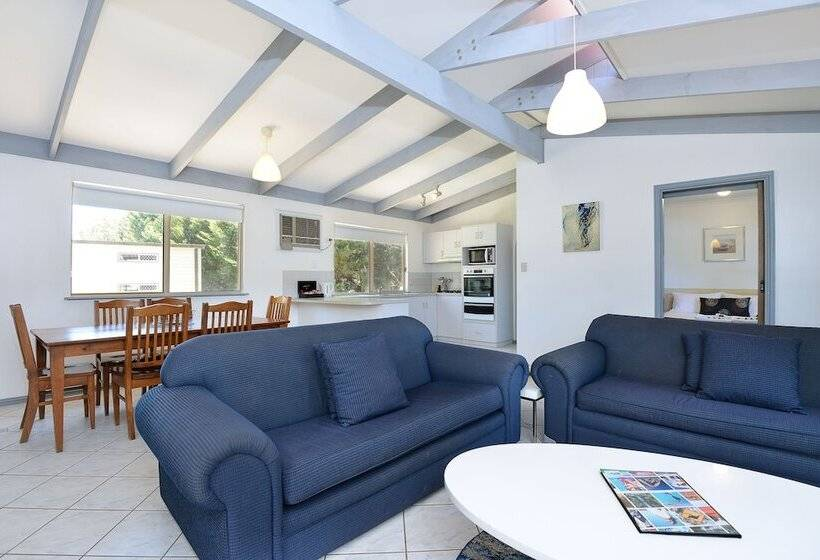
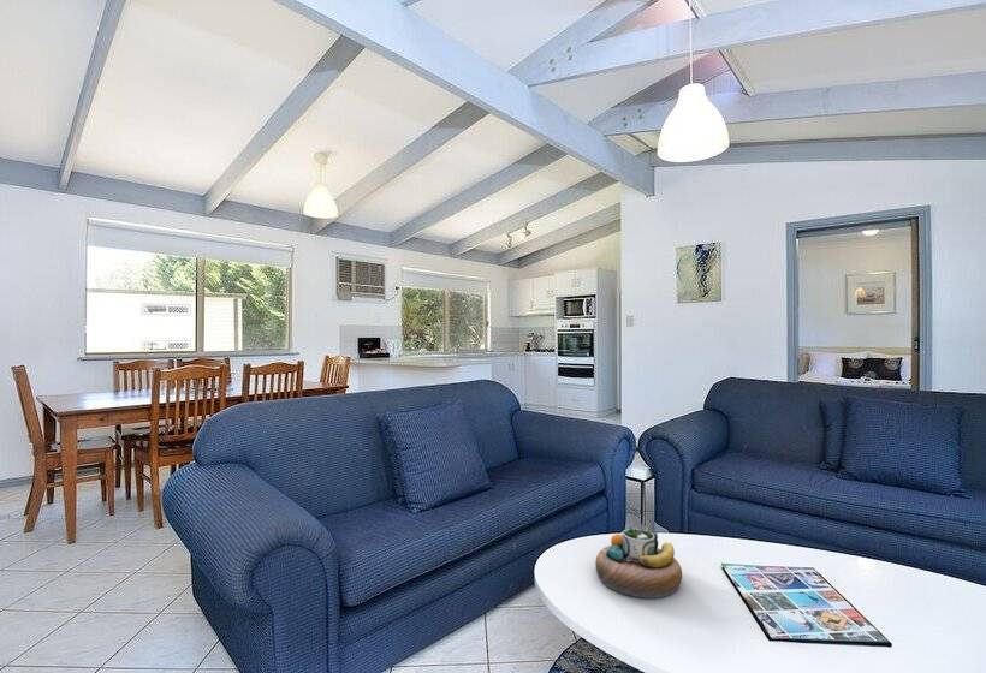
+ decorative bowl [594,526,683,600]
